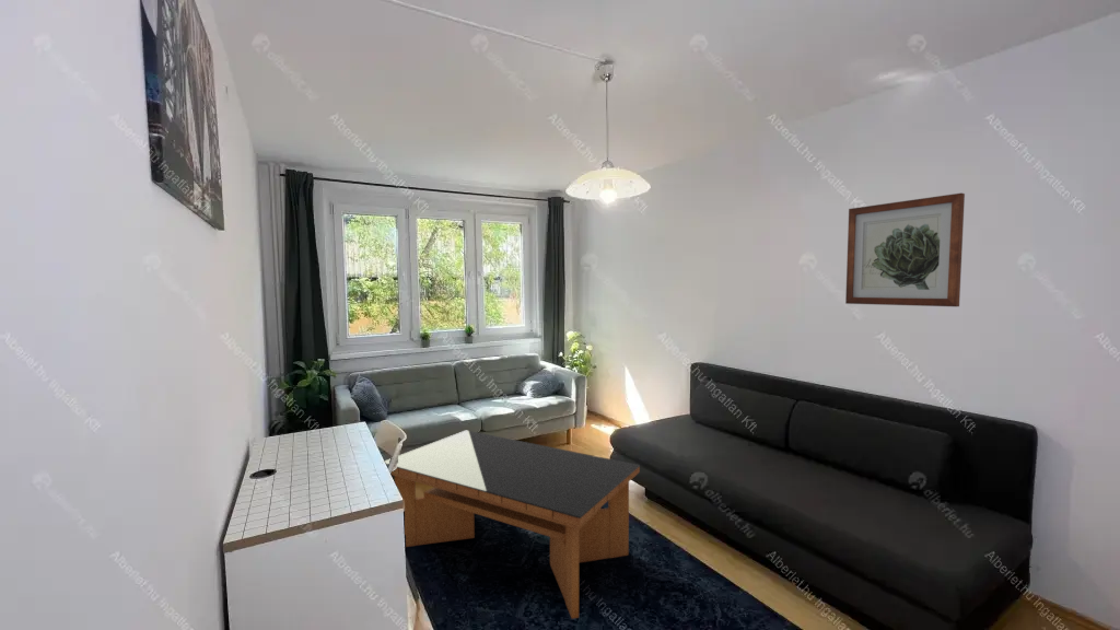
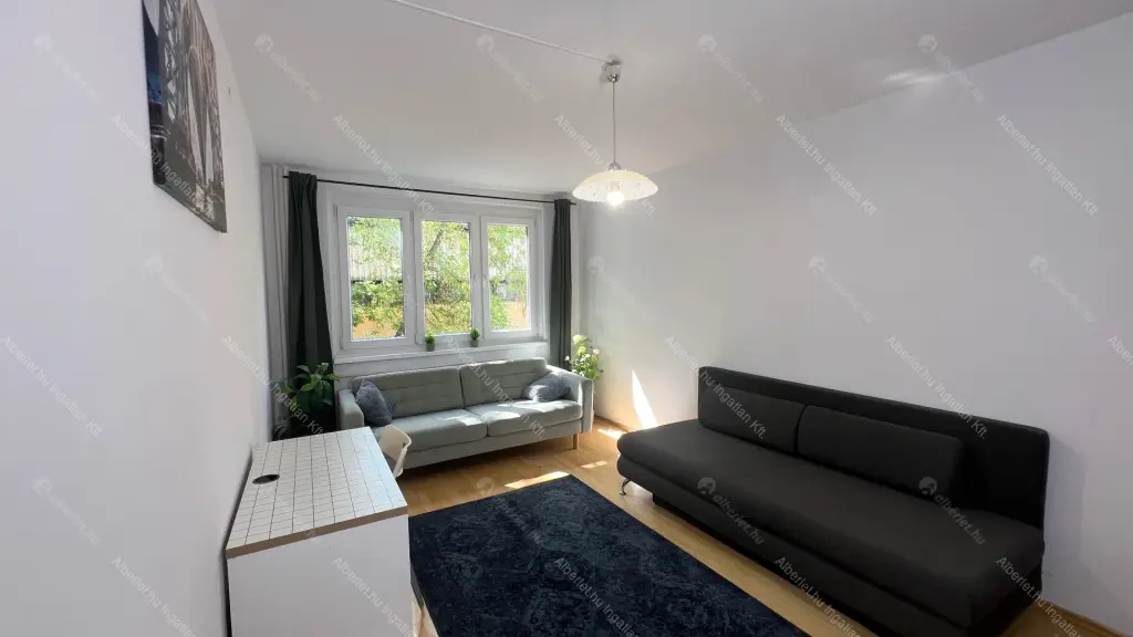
- wall art [844,192,966,307]
- coffee table [384,430,641,620]
